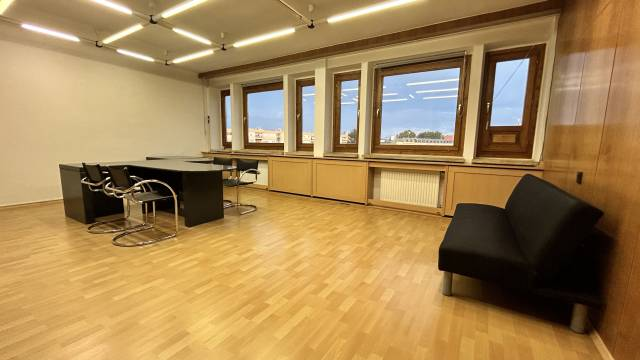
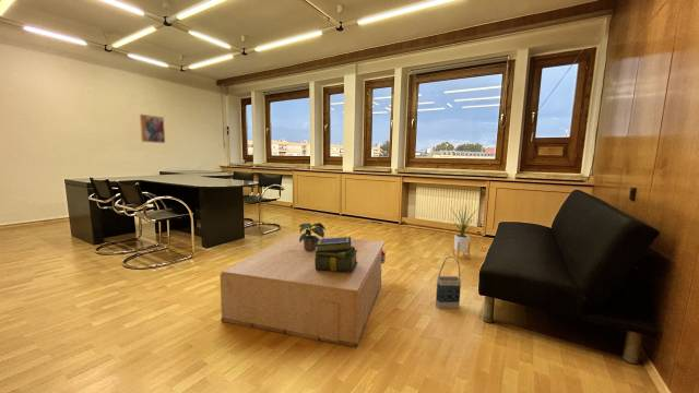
+ house plant [448,202,479,259]
+ coffee table [220,233,387,348]
+ stack of books [313,236,358,272]
+ wall art [139,112,166,144]
+ potted plant [298,222,327,251]
+ bag [435,255,462,310]
